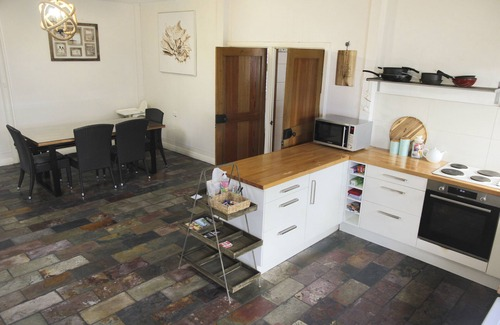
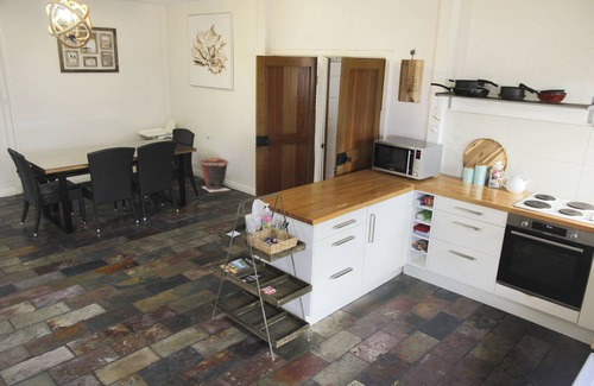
+ waste bin [198,157,232,194]
